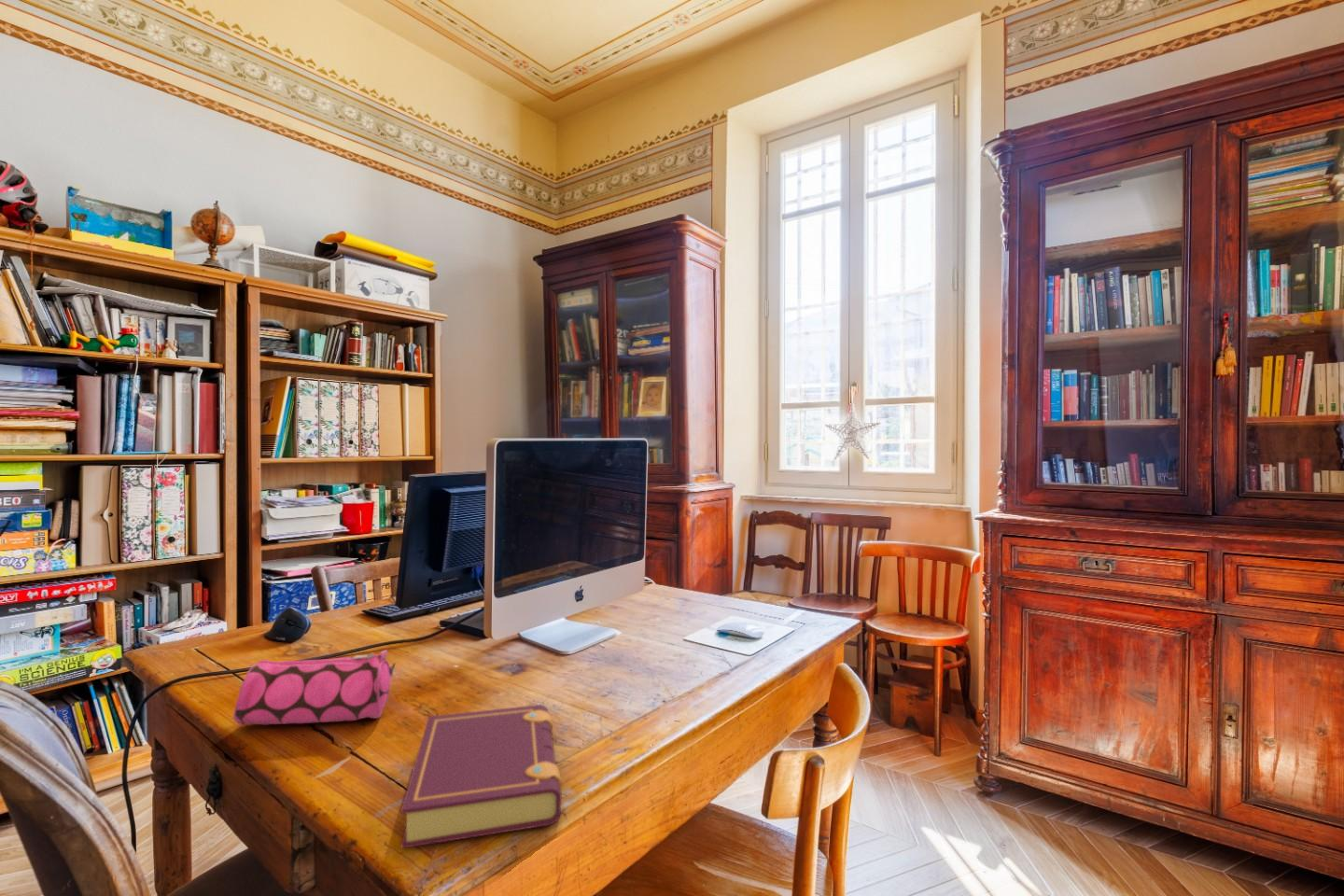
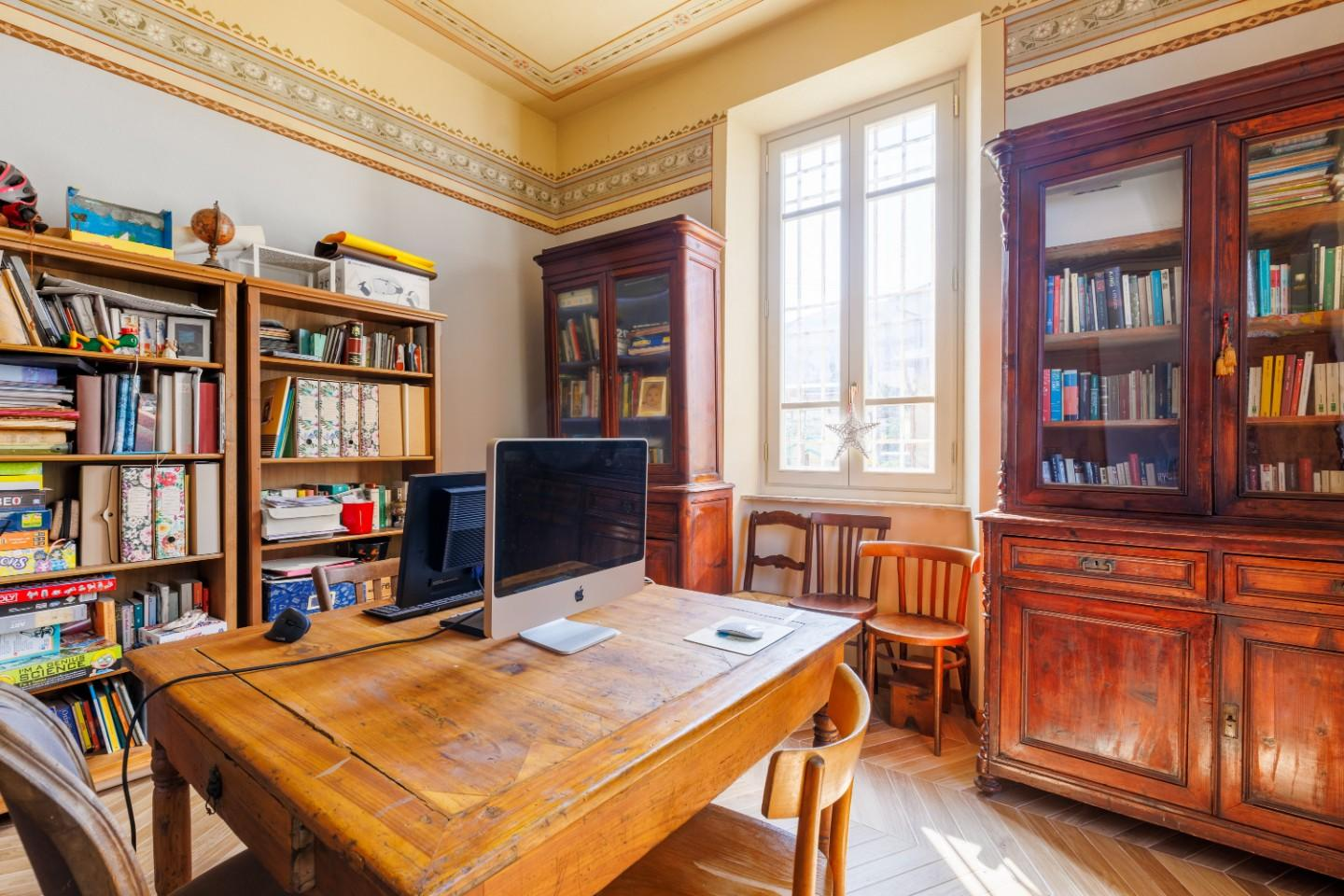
- pencil case [232,649,396,726]
- book [400,704,563,849]
